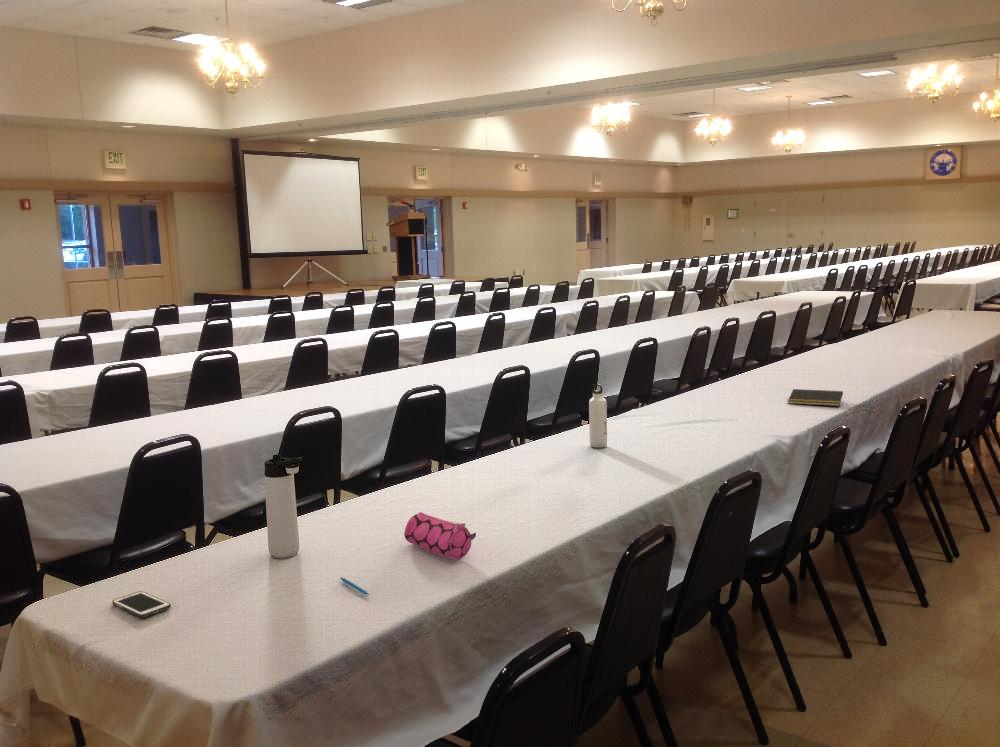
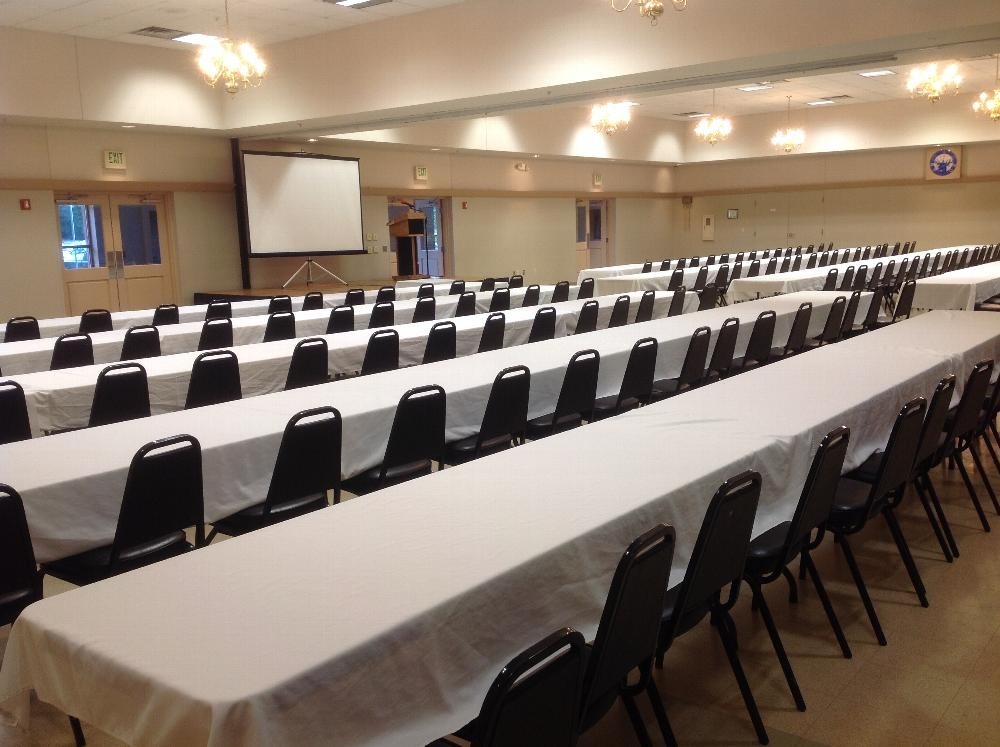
- notepad [787,388,844,407]
- pencil case [403,511,477,561]
- thermos bottle [263,454,303,559]
- cell phone [111,590,172,619]
- pen [339,576,370,596]
- water bottle [588,383,608,449]
